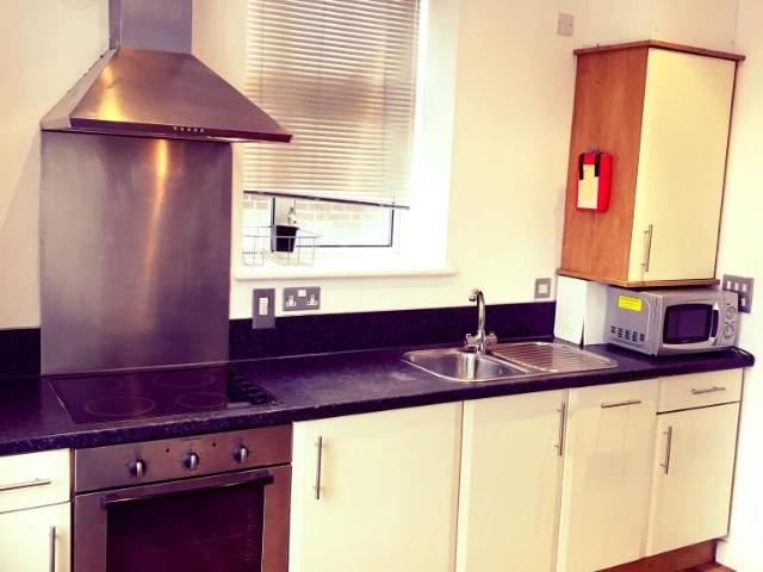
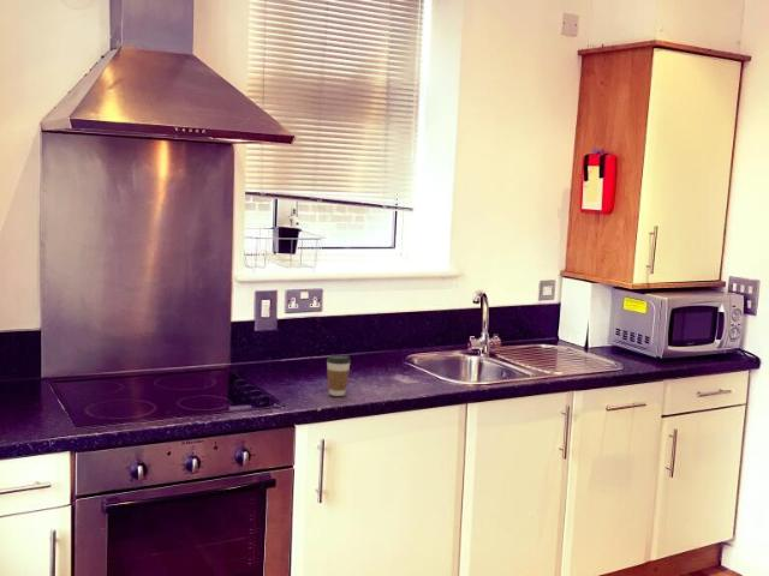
+ coffee cup [326,354,352,397]
